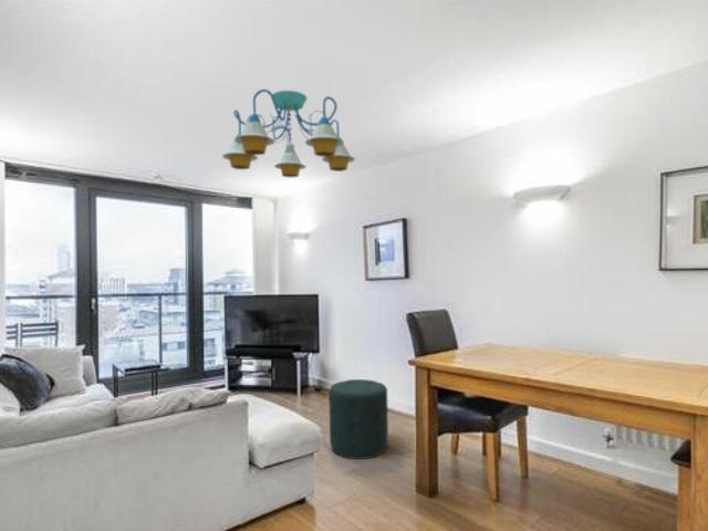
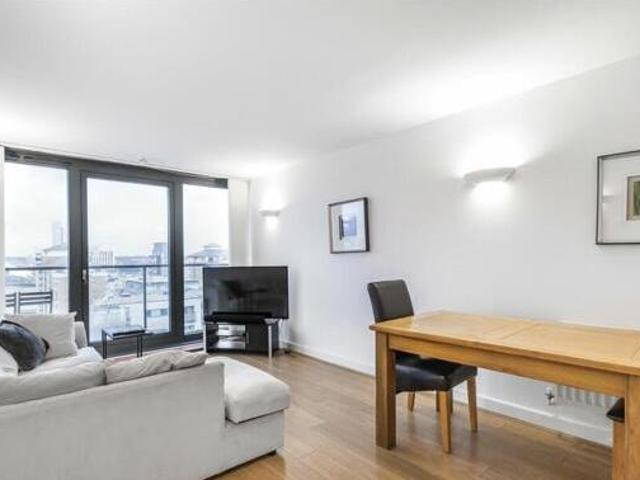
- ottoman [327,378,389,460]
- chandelier [221,87,356,178]
